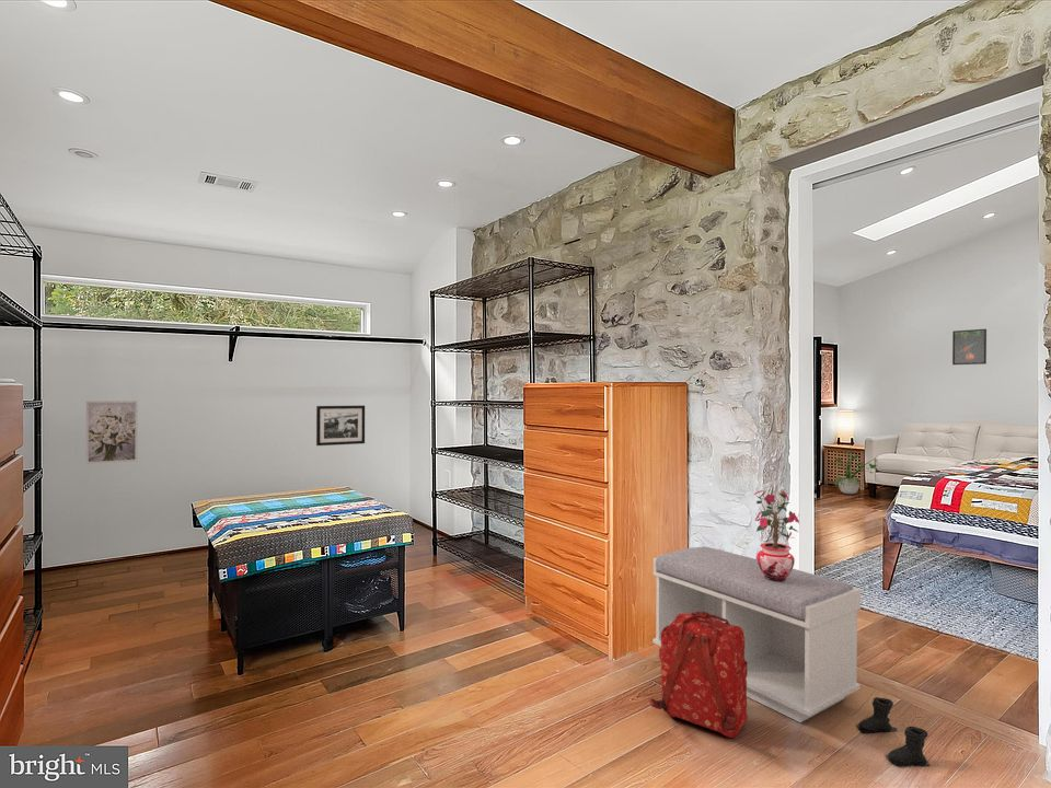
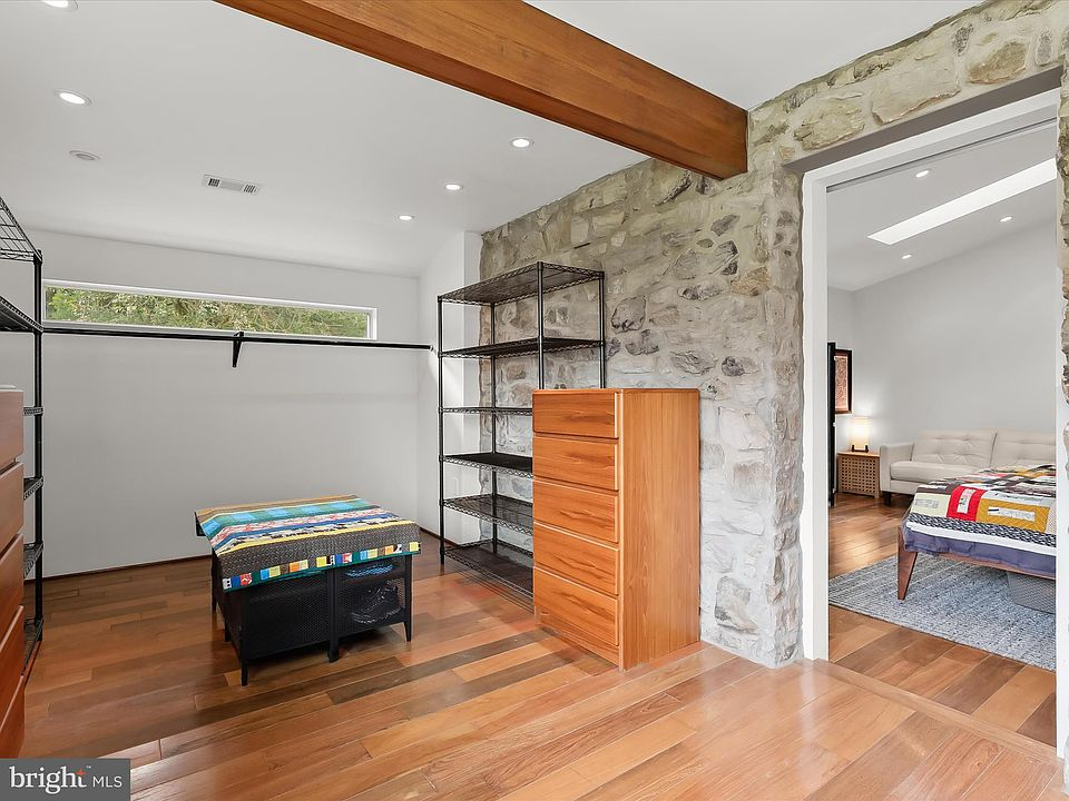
- boots [856,696,931,767]
- backpack [648,611,749,739]
- wall art [85,399,138,465]
- bench [651,545,862,723]
- potted plant [833,444,878,495]
- potted plant [753,487,800,581]
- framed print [951,328,988,366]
- picture frame [315,405,366,447]
